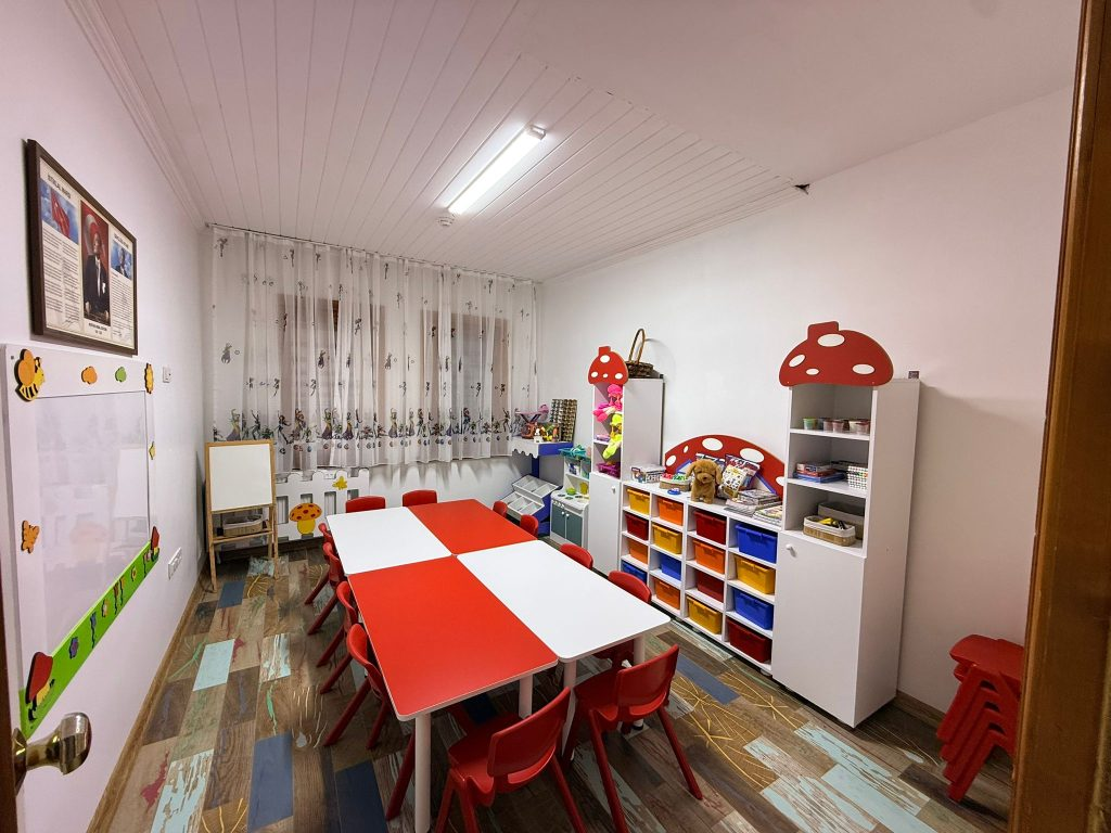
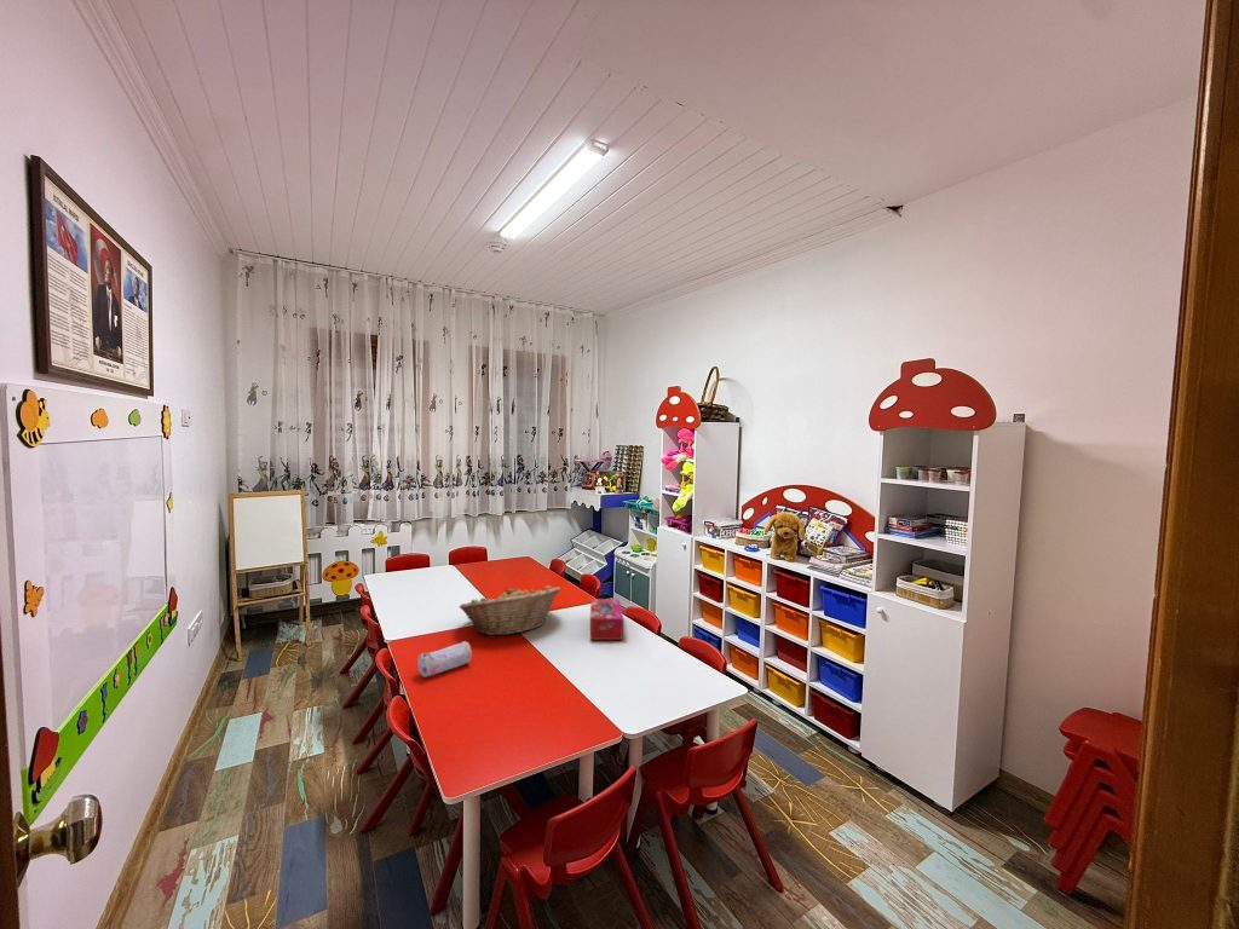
+ pencil case [416,640,473,679]
+ fruit basket [459,584,561,636]
+ tissue box [589,598,624,641]
